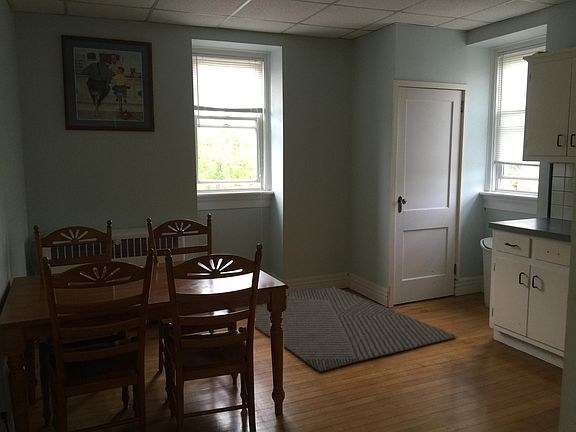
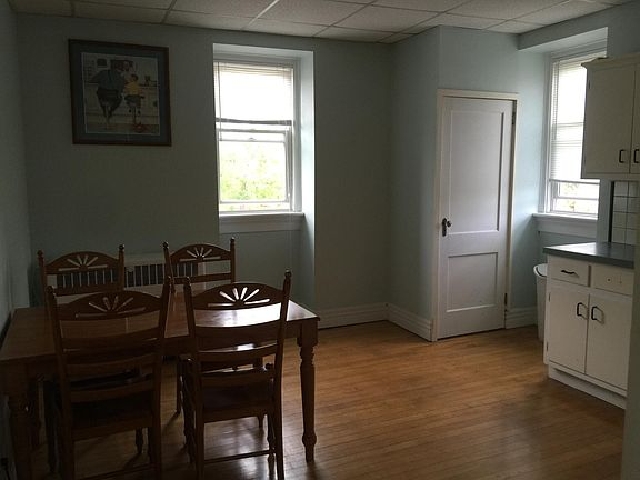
- rug [254,286,458,372]
